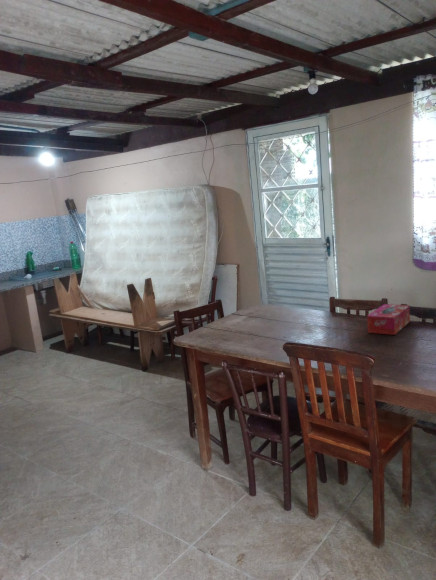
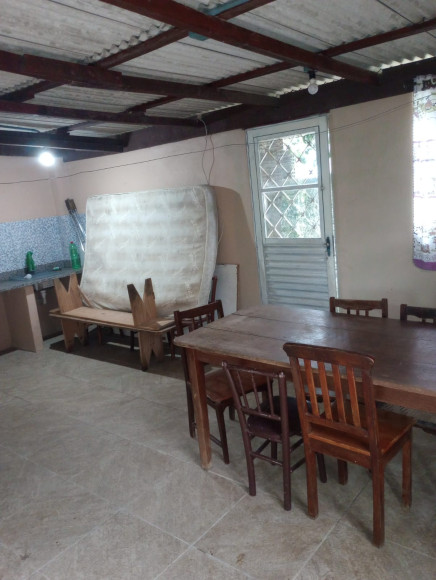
- tissue box [366,303,411,336]
